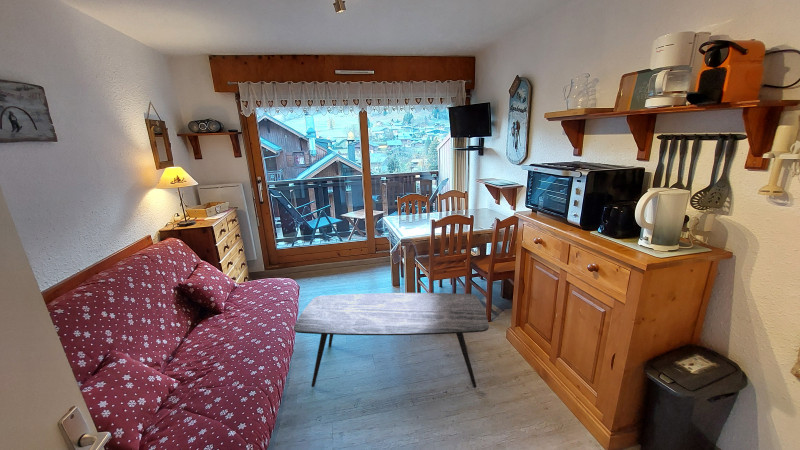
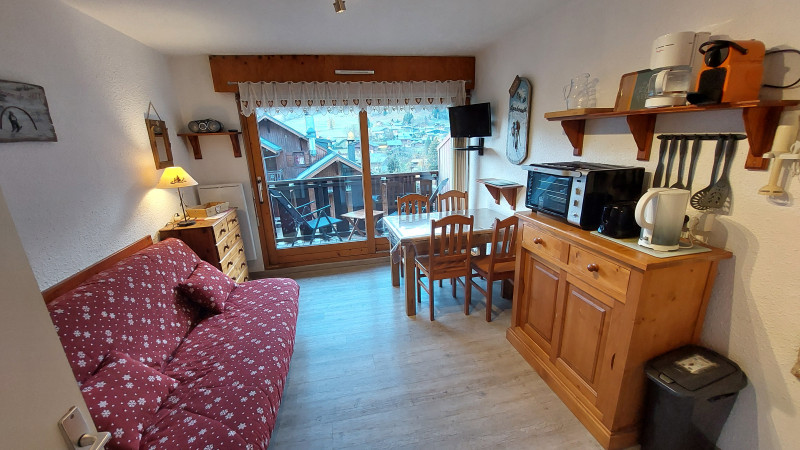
- coffee table [293,292,490,389]
